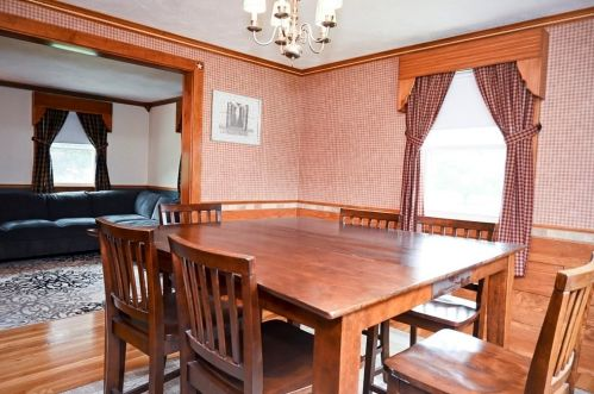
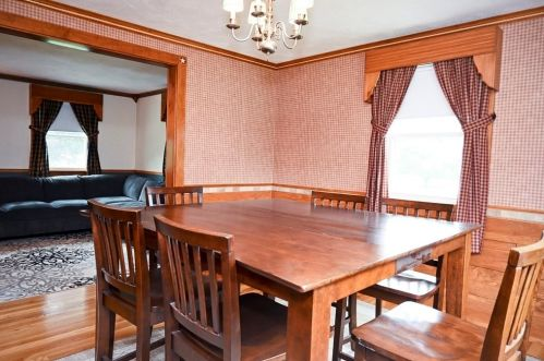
- wall art [208,88,263,148]
